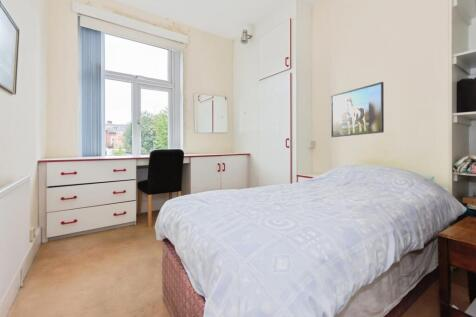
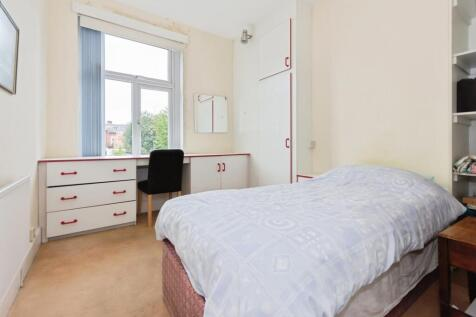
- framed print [330,81,385,138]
